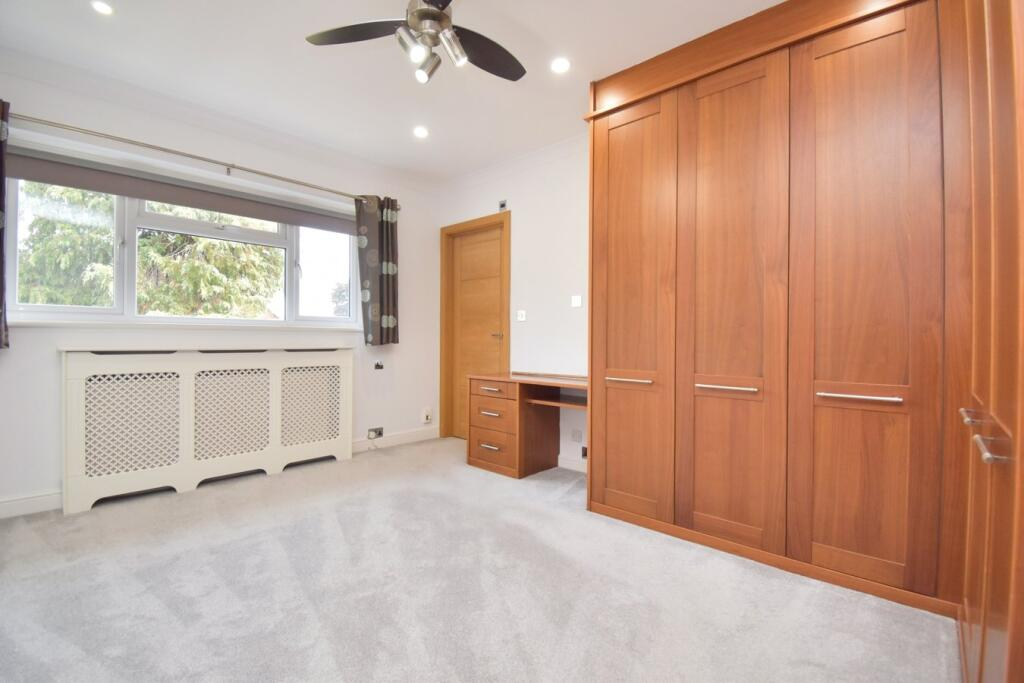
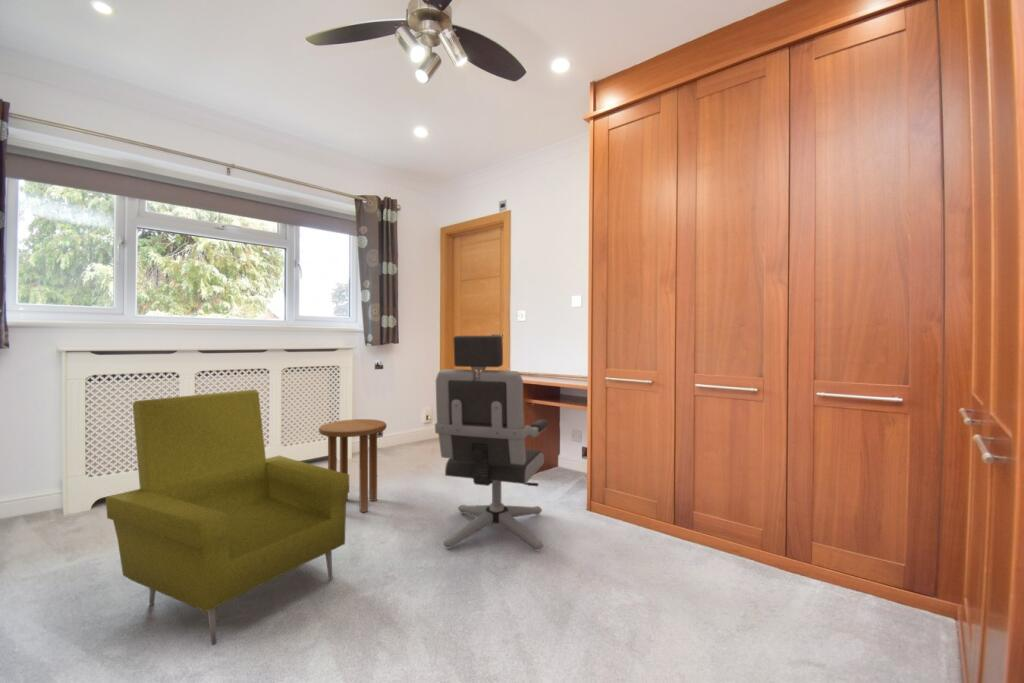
+ side table [318,418,388,514]
+ armchair [105,389,350,646]
+ office chair [434,335,549,552]
